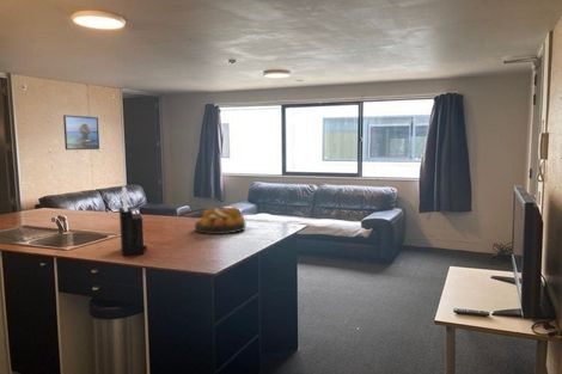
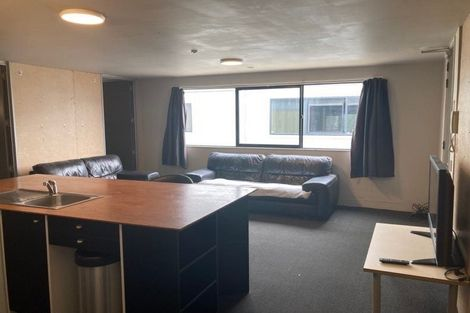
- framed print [62,114,100,151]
- knife block [118,185,148,257]
- fruit bowl [194,206,246,235]
